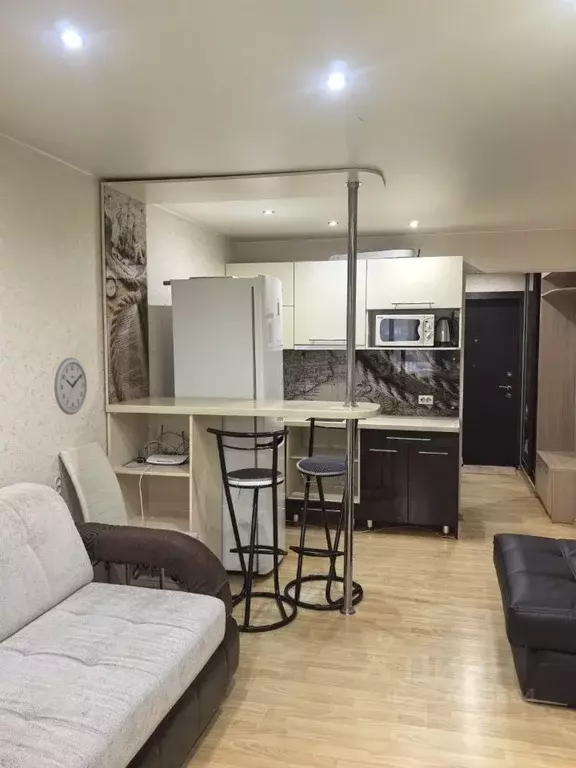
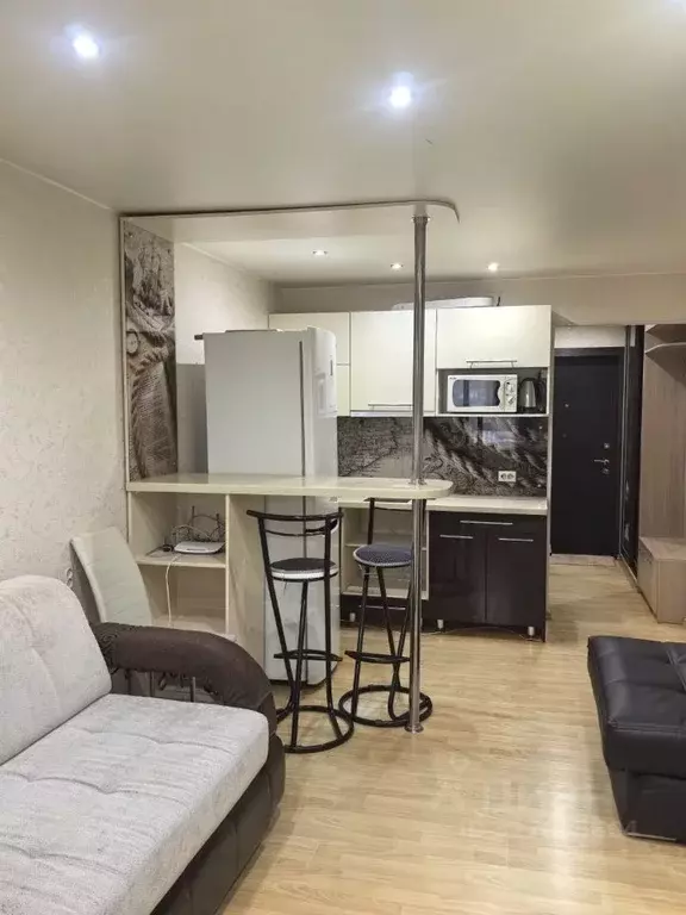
- wall clock [53,356,88,416]
